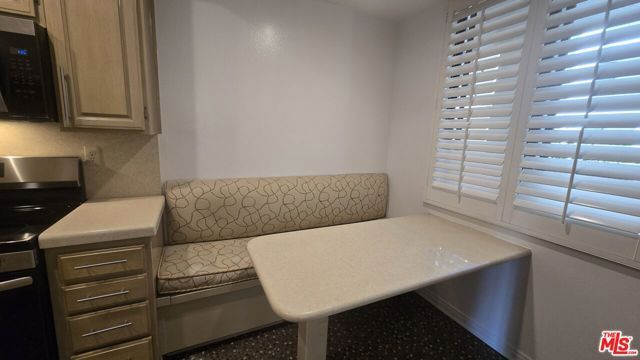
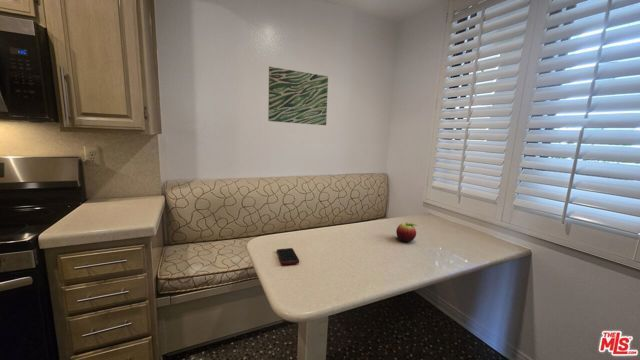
+ fruit [395,221,418,243]
+ cell phone [276,247,300,266]
+ wall art [267,66,329,126]
